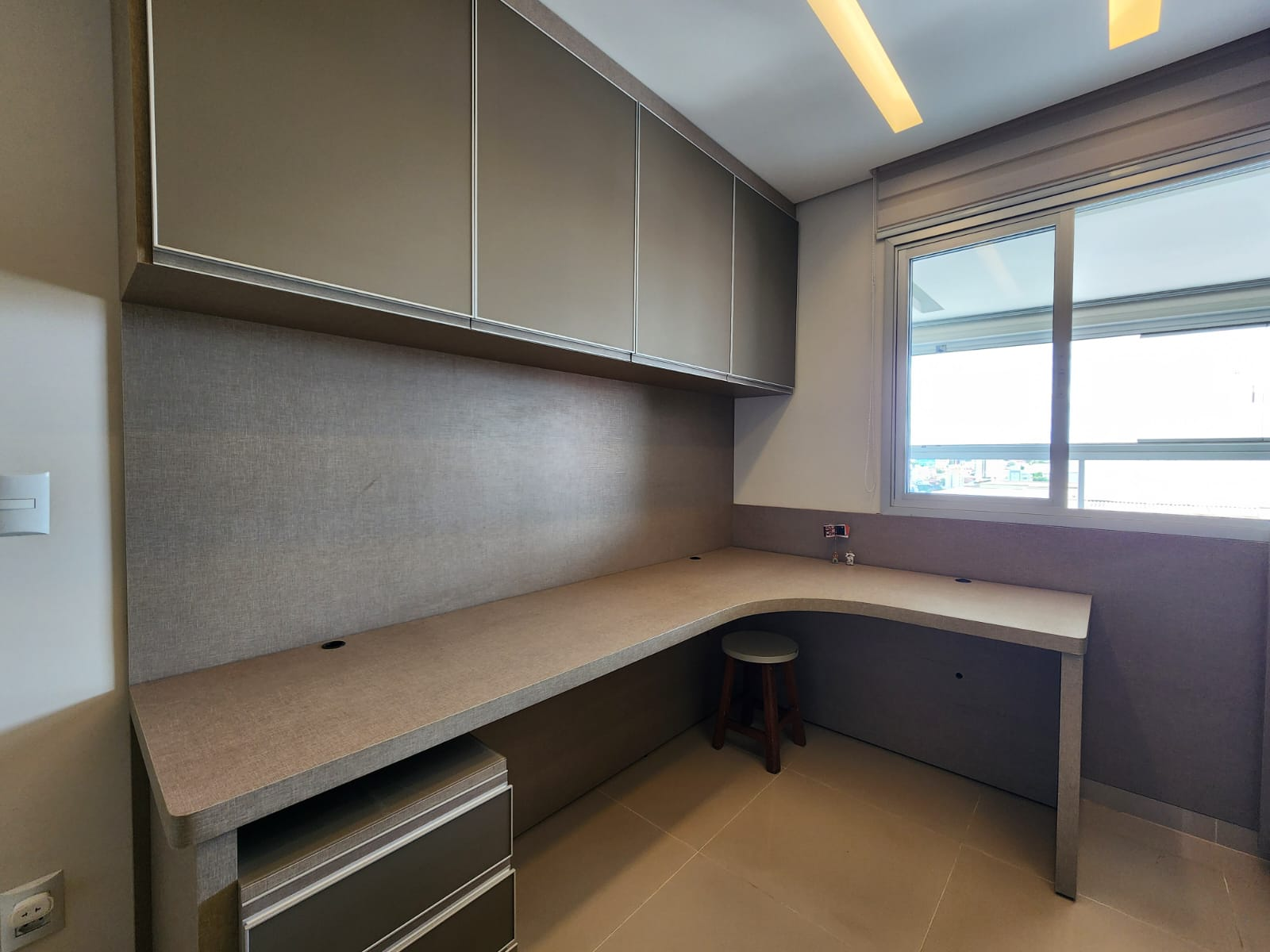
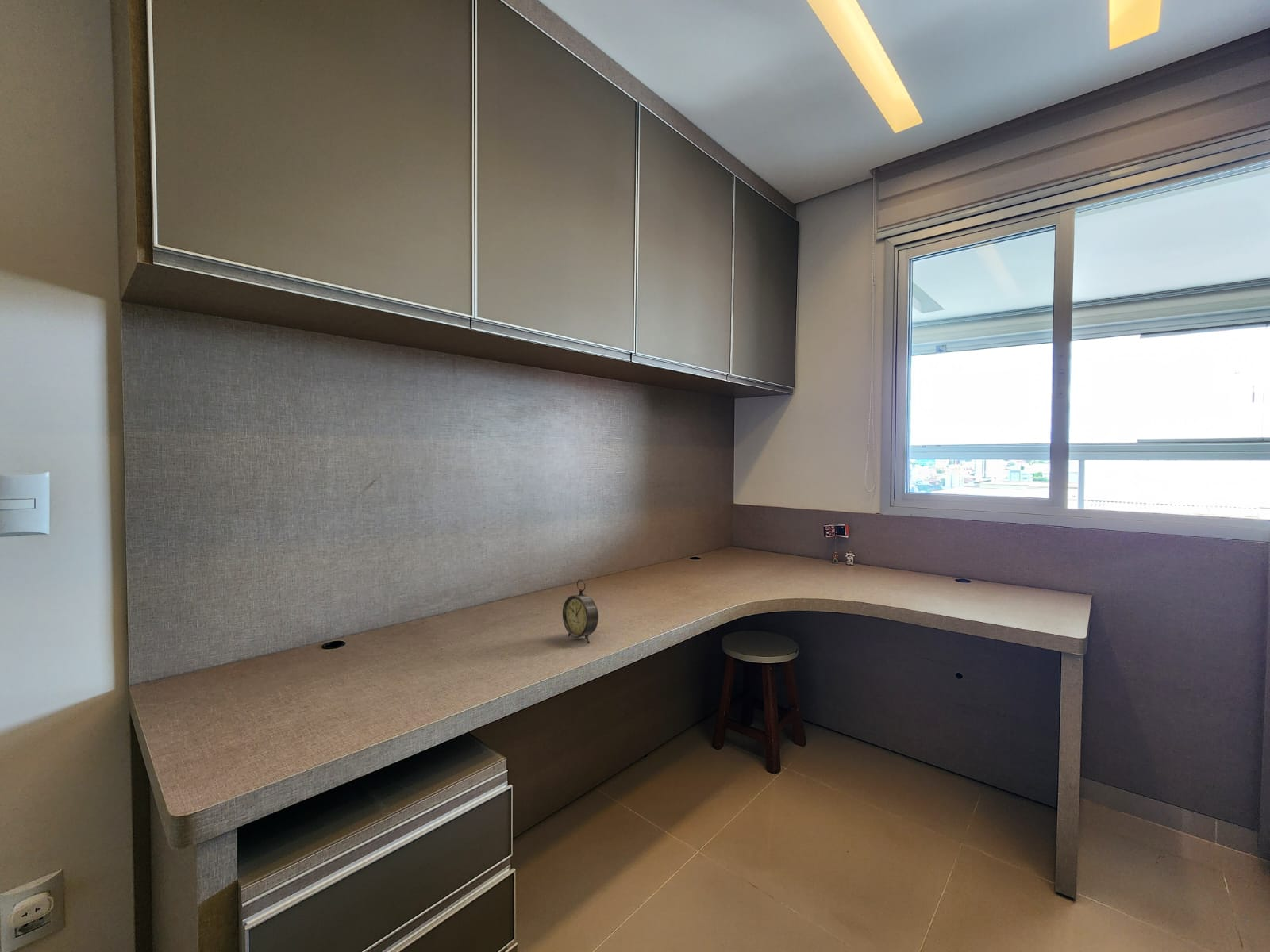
+ alarm clock [562,578,599,644]
